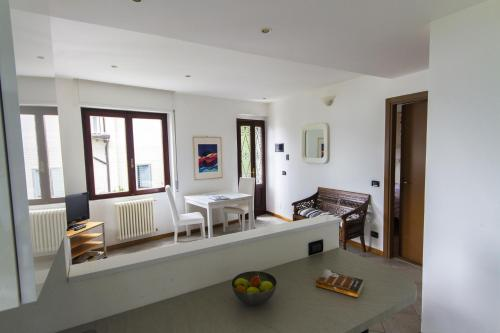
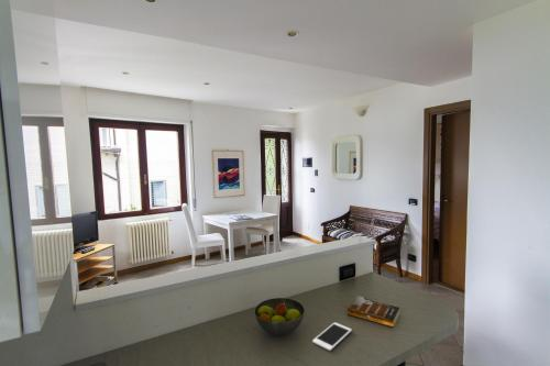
+ cell phone [311,321,353,352]
